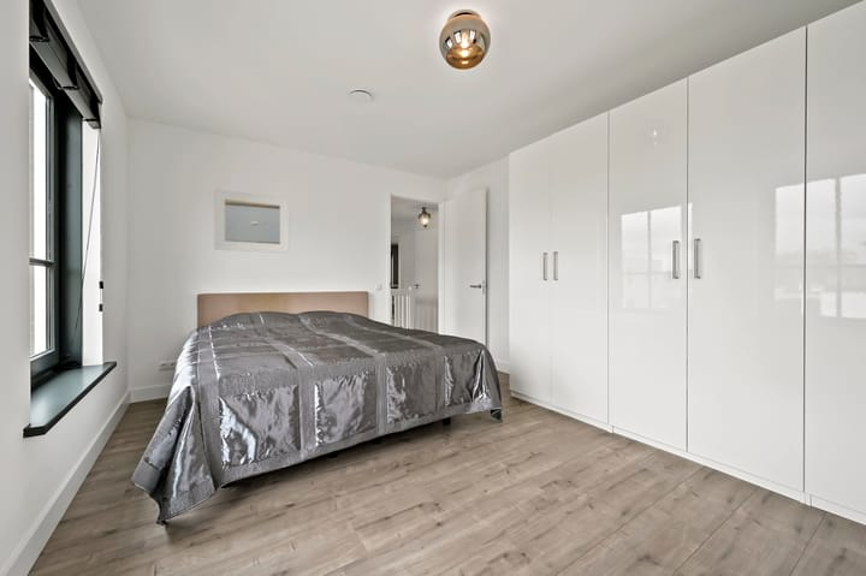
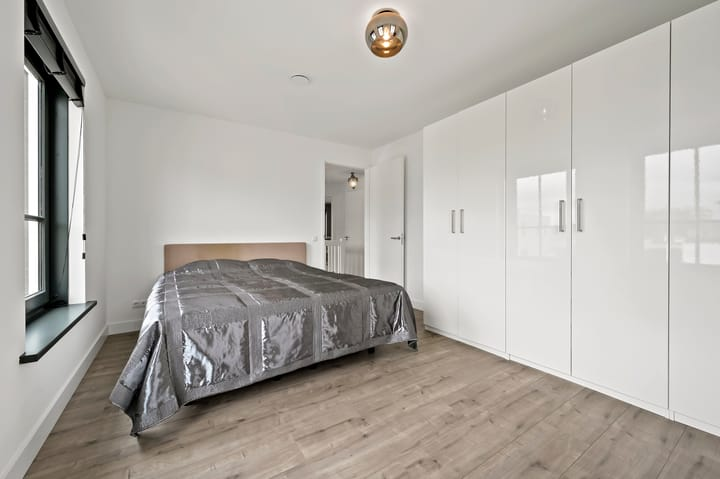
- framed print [213,188,290,254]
